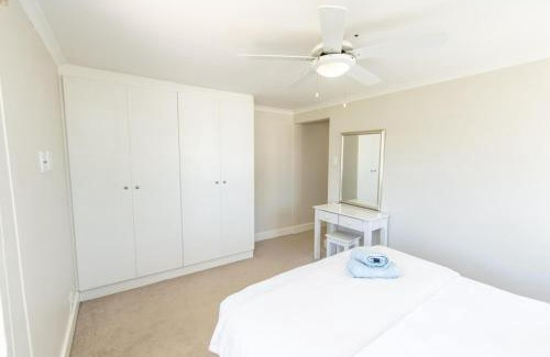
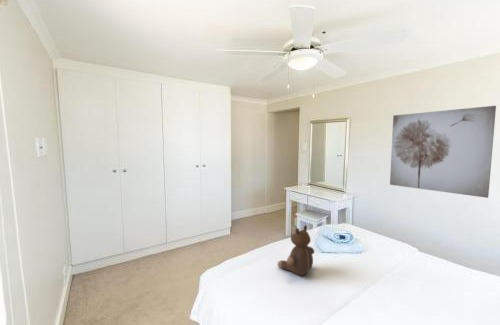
+ wall art [389,105,497,199]
+ teddy bear [277,224,315,276]
